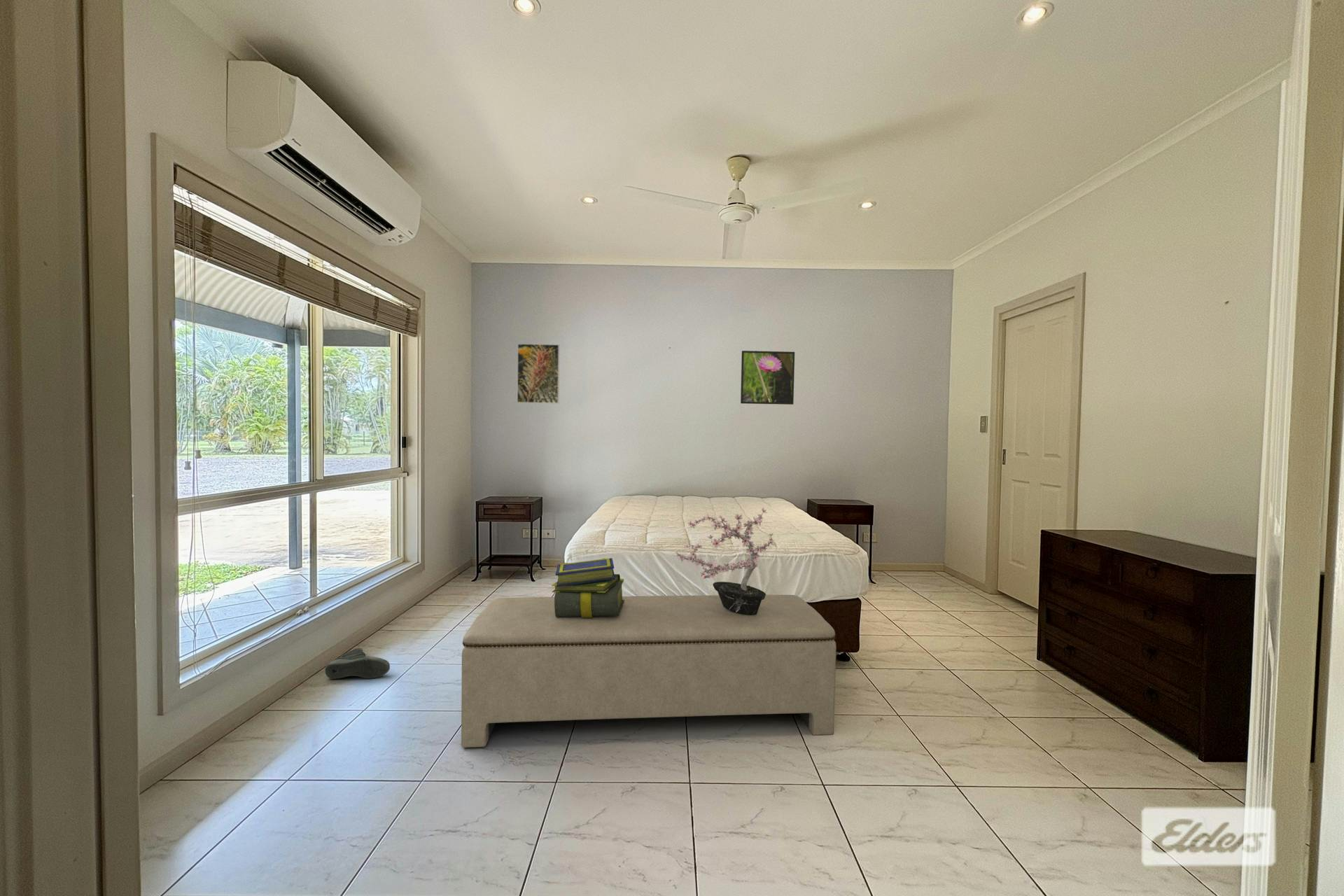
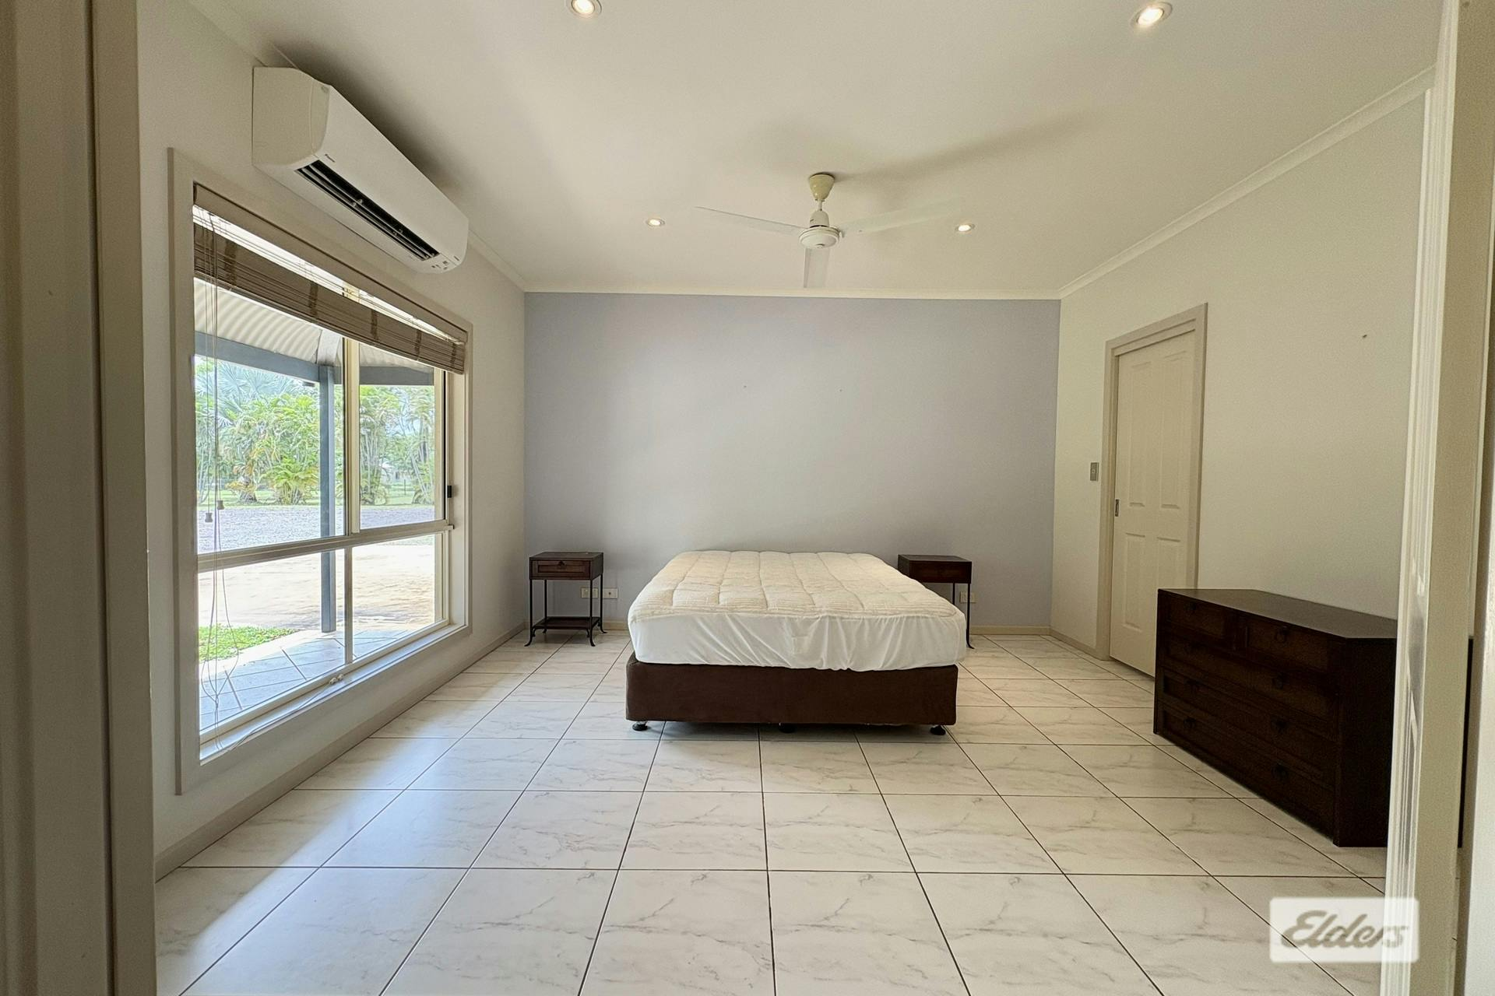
- stack of books [551,557,625,618]
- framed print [740,350,795,405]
- sneaker [324,647,391,680]
- potted plant [674,507,775,615]
- bench [461,594,837,748]
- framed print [517,343,560,404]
